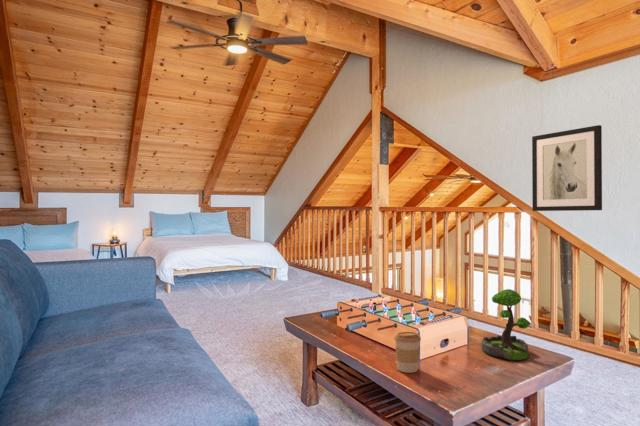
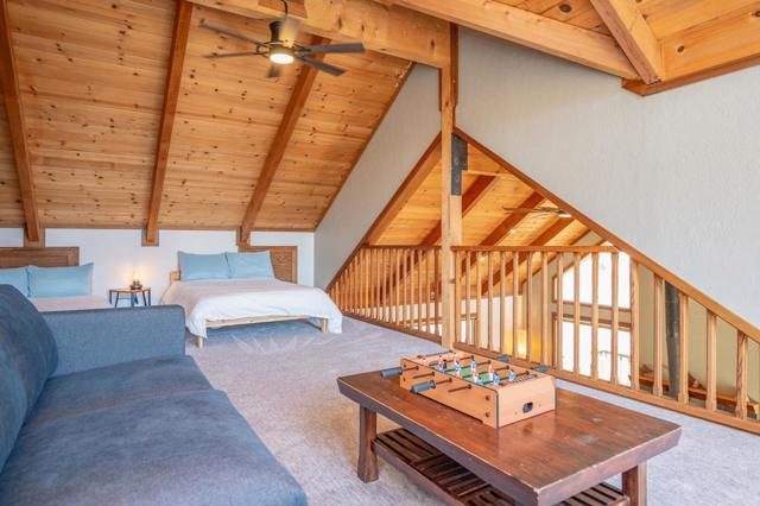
- wall art [531,124,603,212]
- plant [481,288,532,361]
- coffee cup [393,331,422,374]
